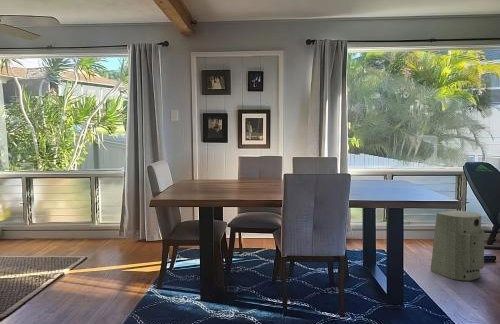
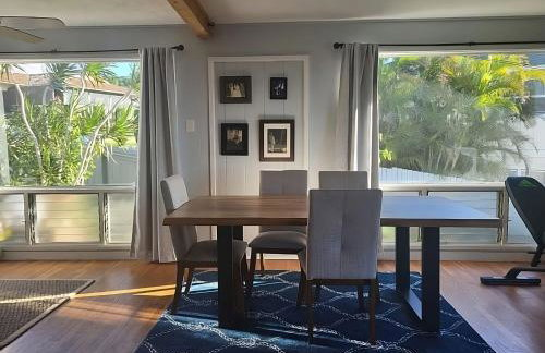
- fan [430,210,485,281]
